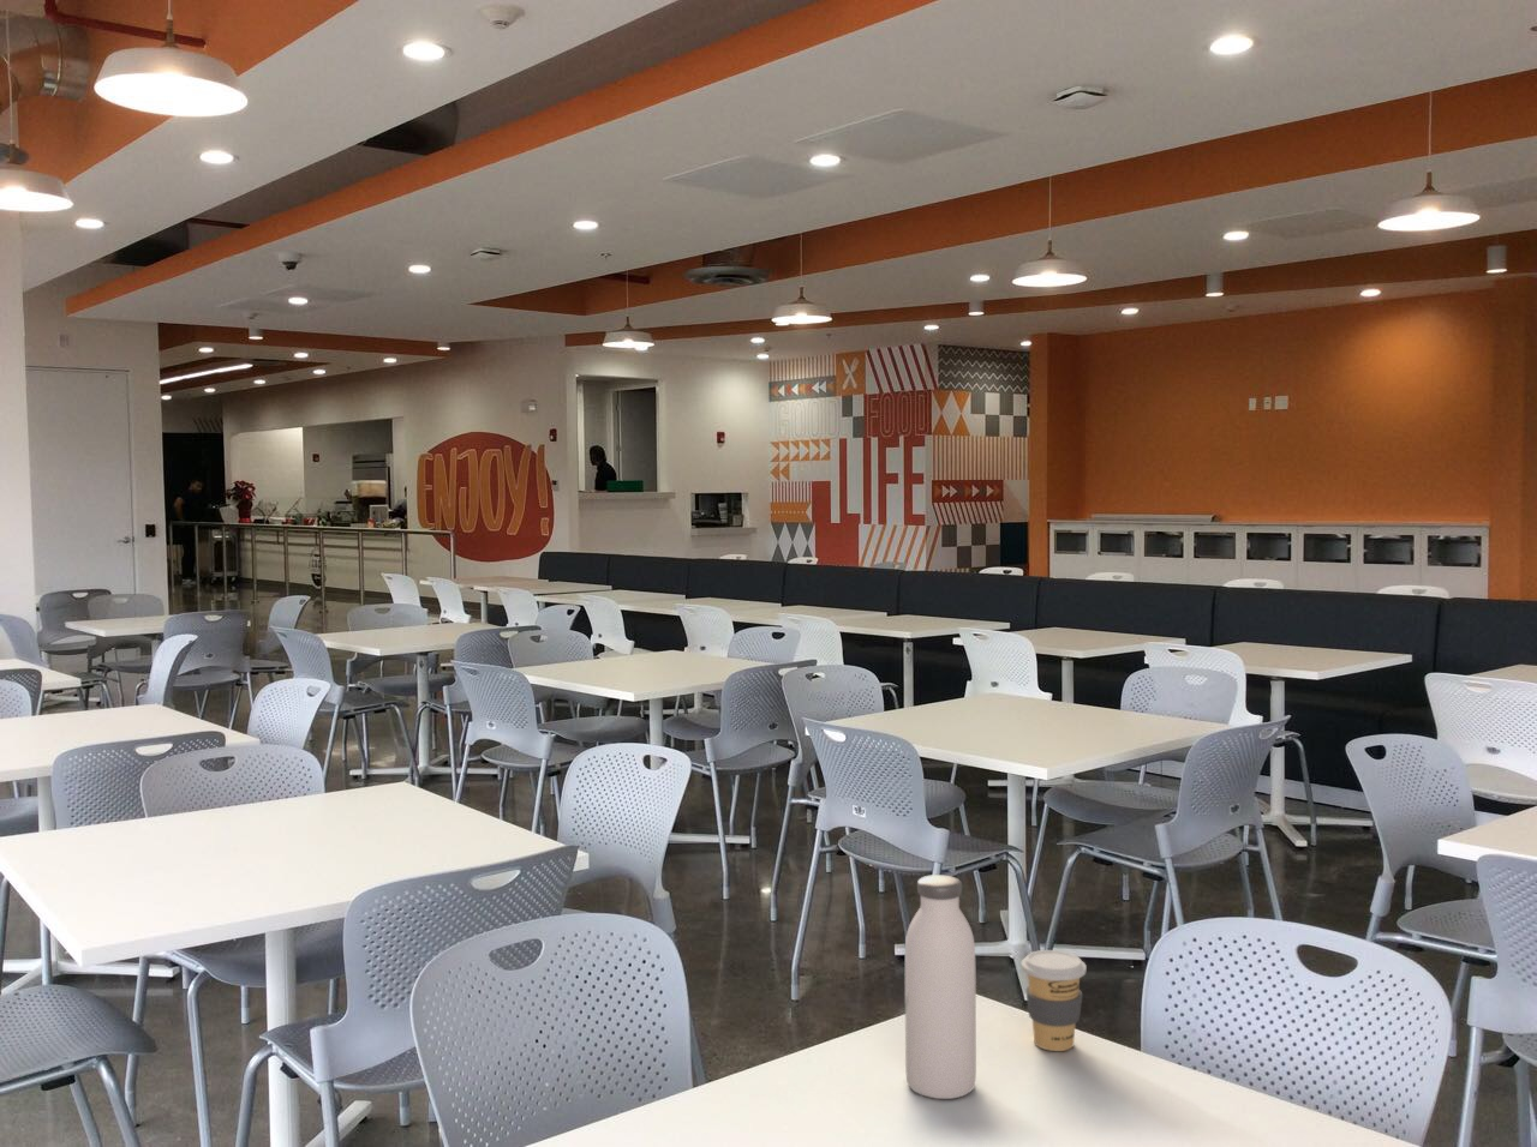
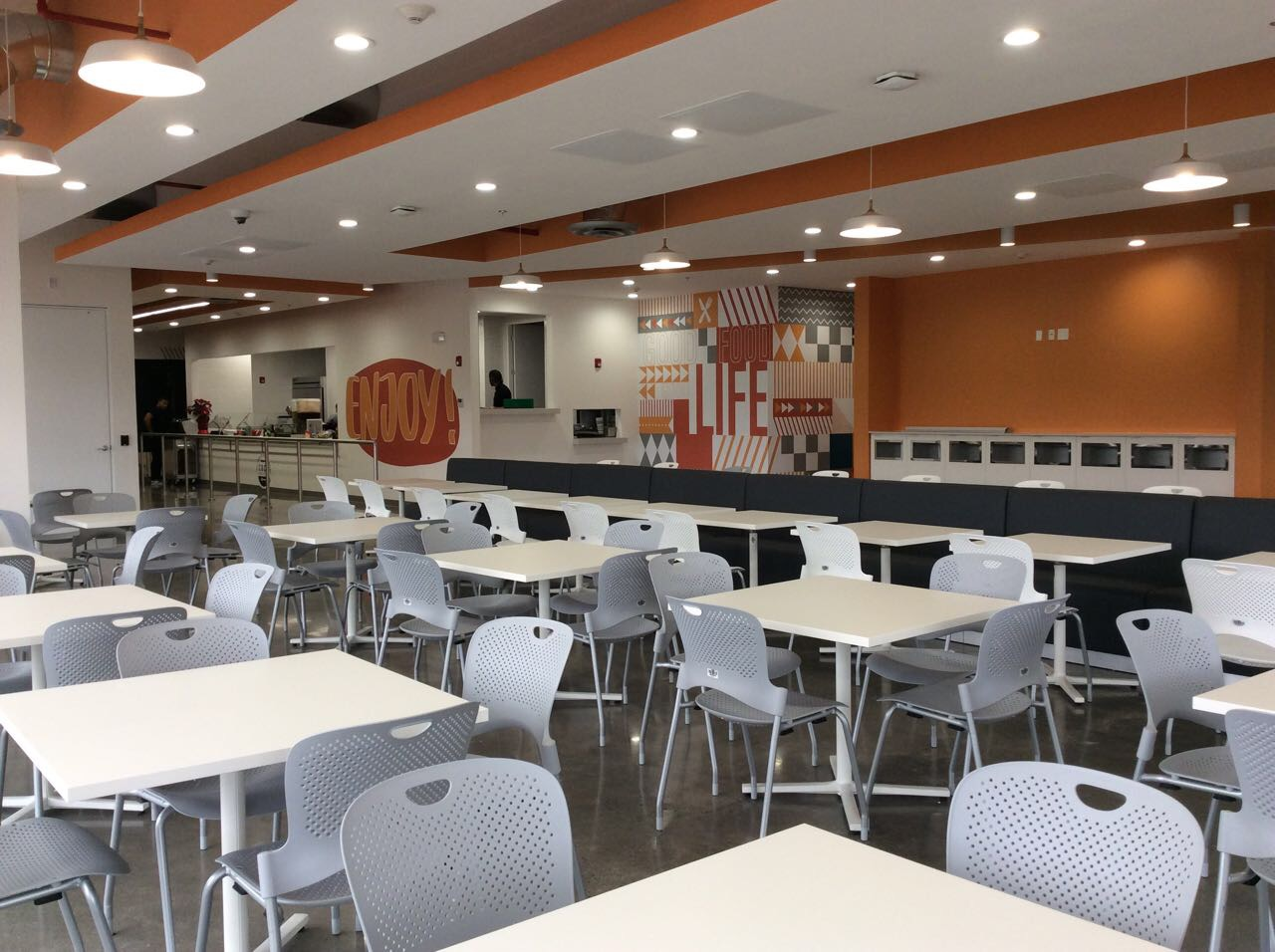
- coffee cup [1020,949,1087,1052]
- water bottle [904,874,978,1100]
